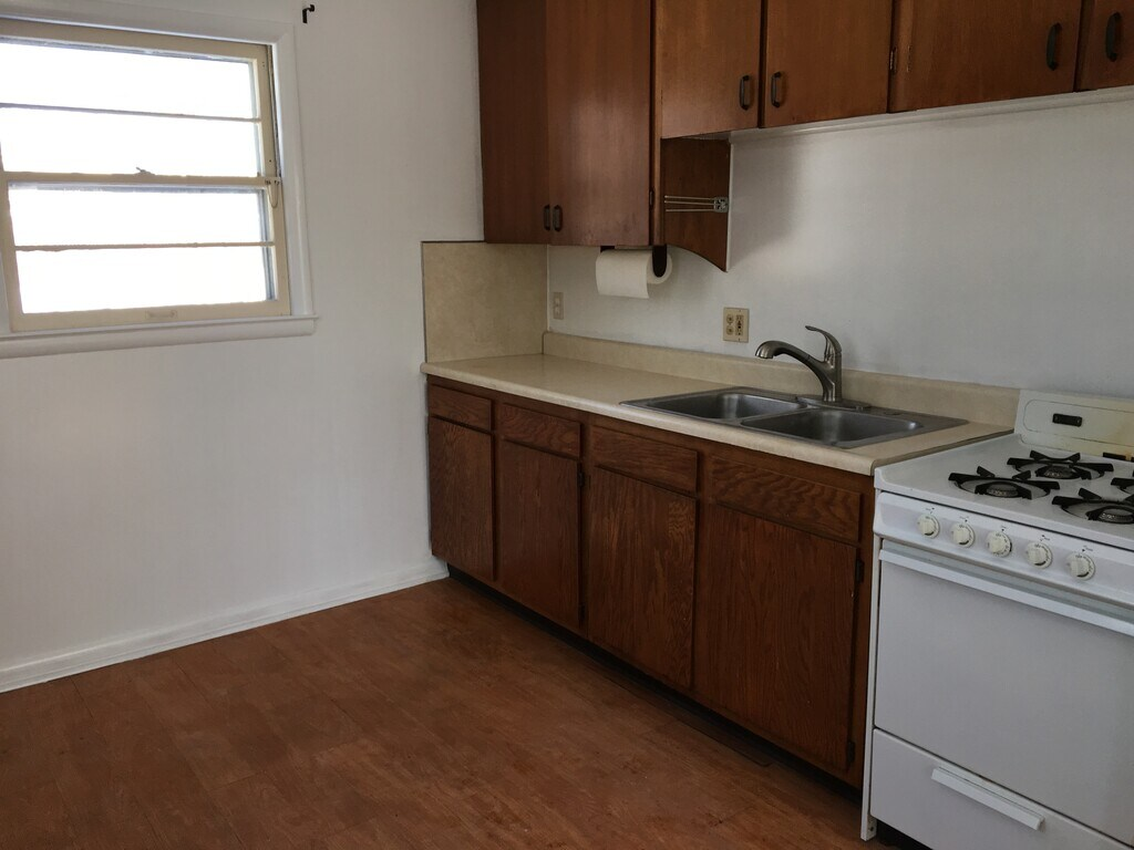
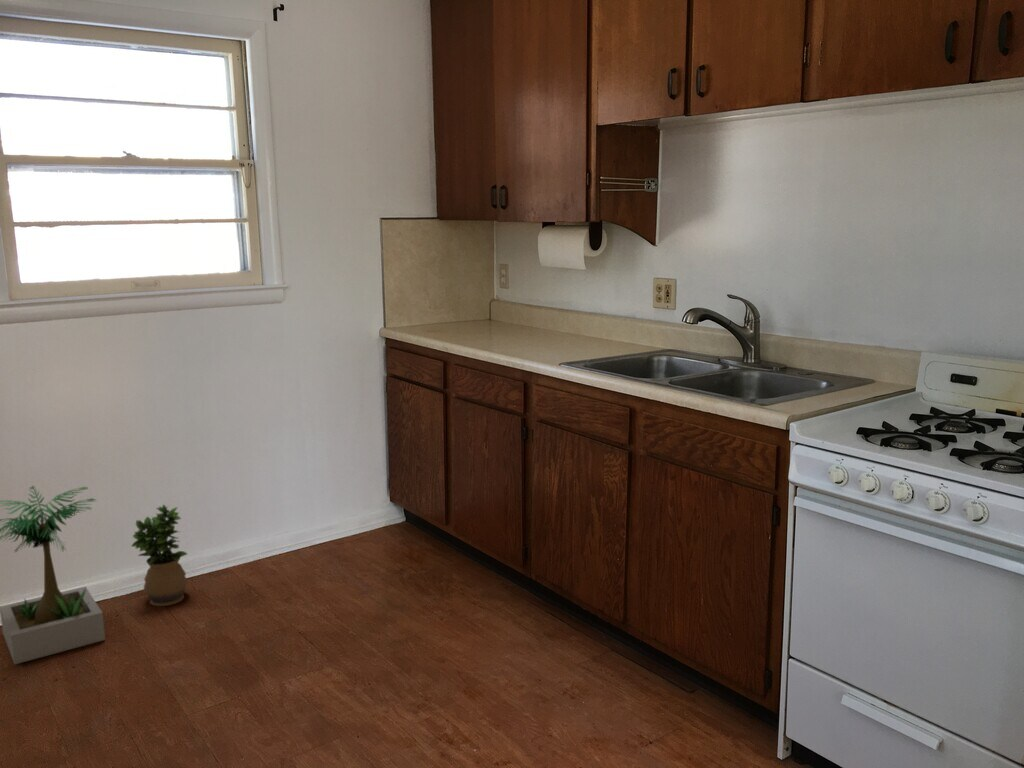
+ potted plant [130,503,189,607]
+ potted plant [0,485,106,666]
